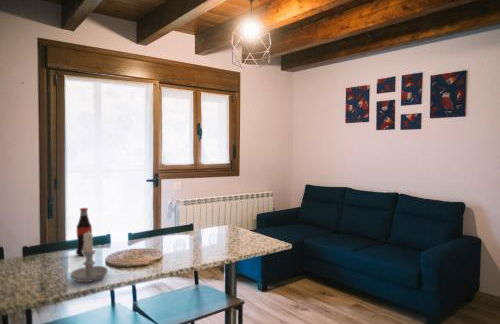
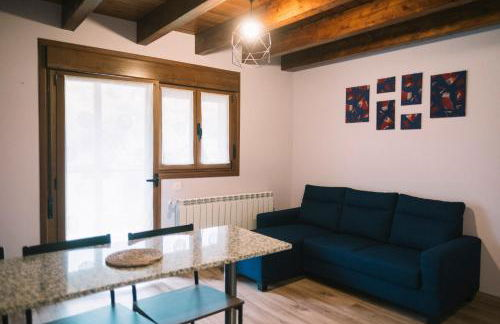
- bottle [75,207,93,257]
- candle [69,231,109,283]
